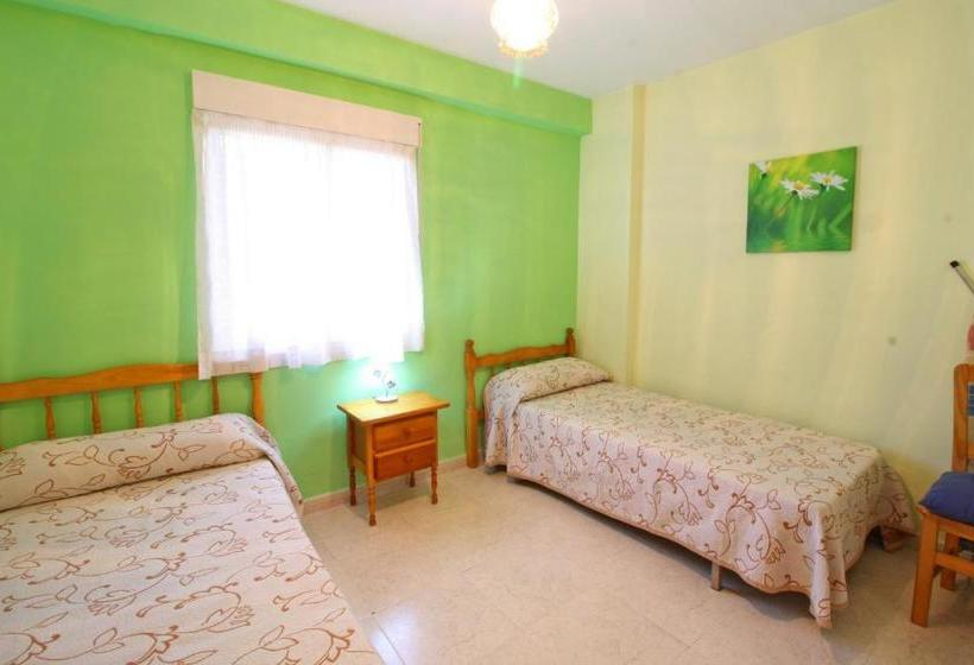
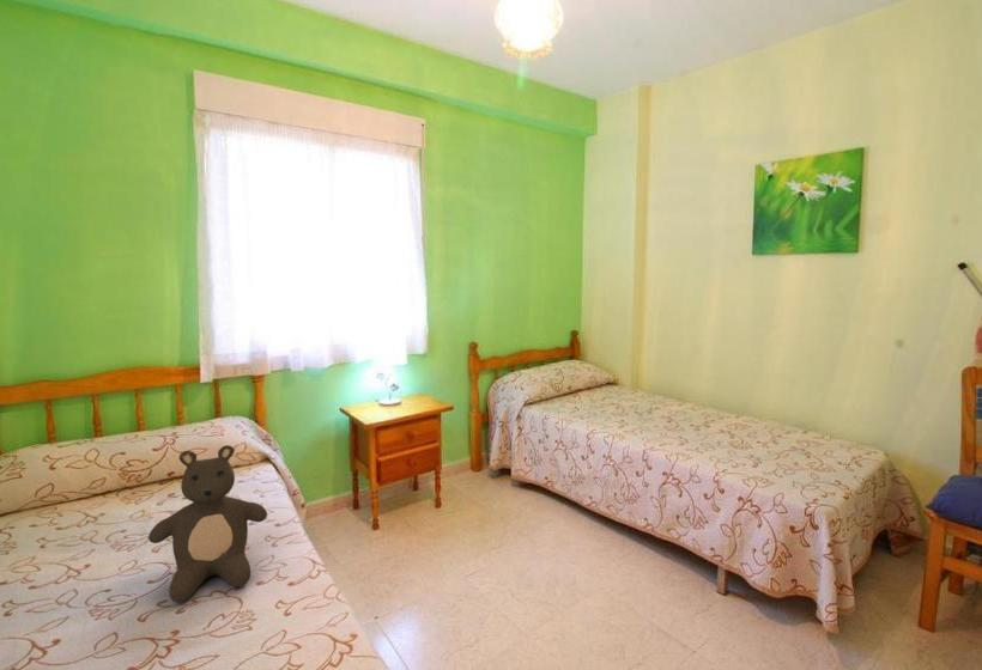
+ teddy bear [147,444,268,603]
